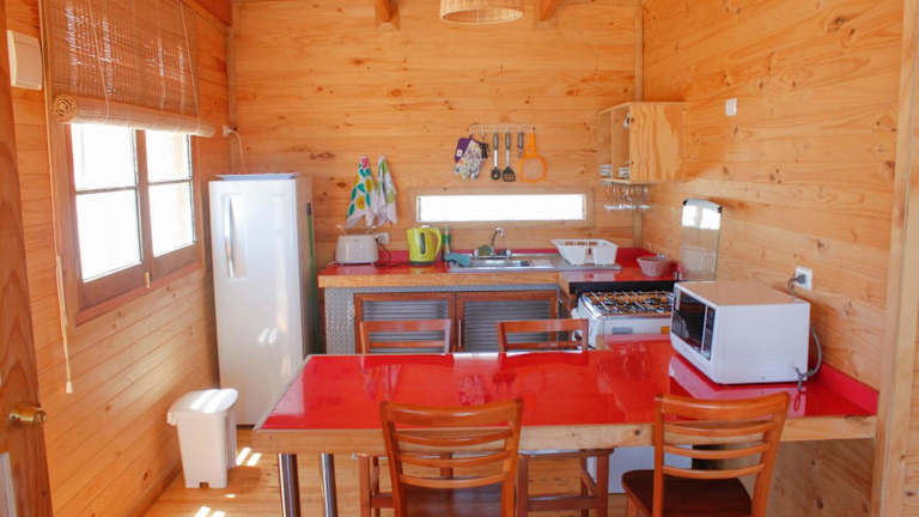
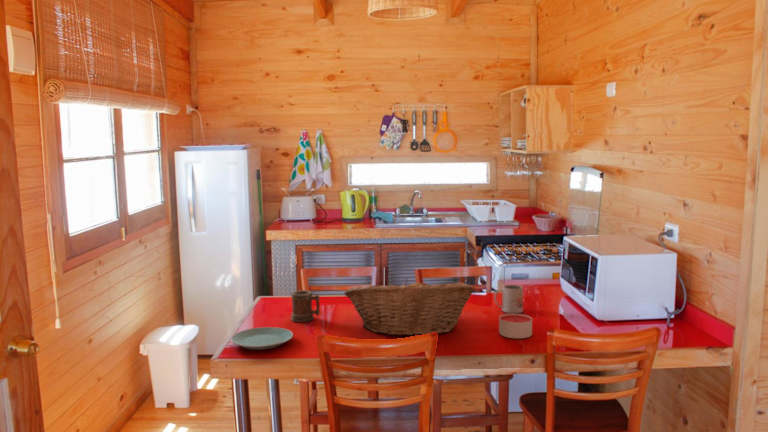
+ mug [493,284,524,314]
+ plate [230,326,294,351]
+ fruit basket [343,277,475,337]
+ mug [290,289,321,323]
+ candle [498,313,533,339]
